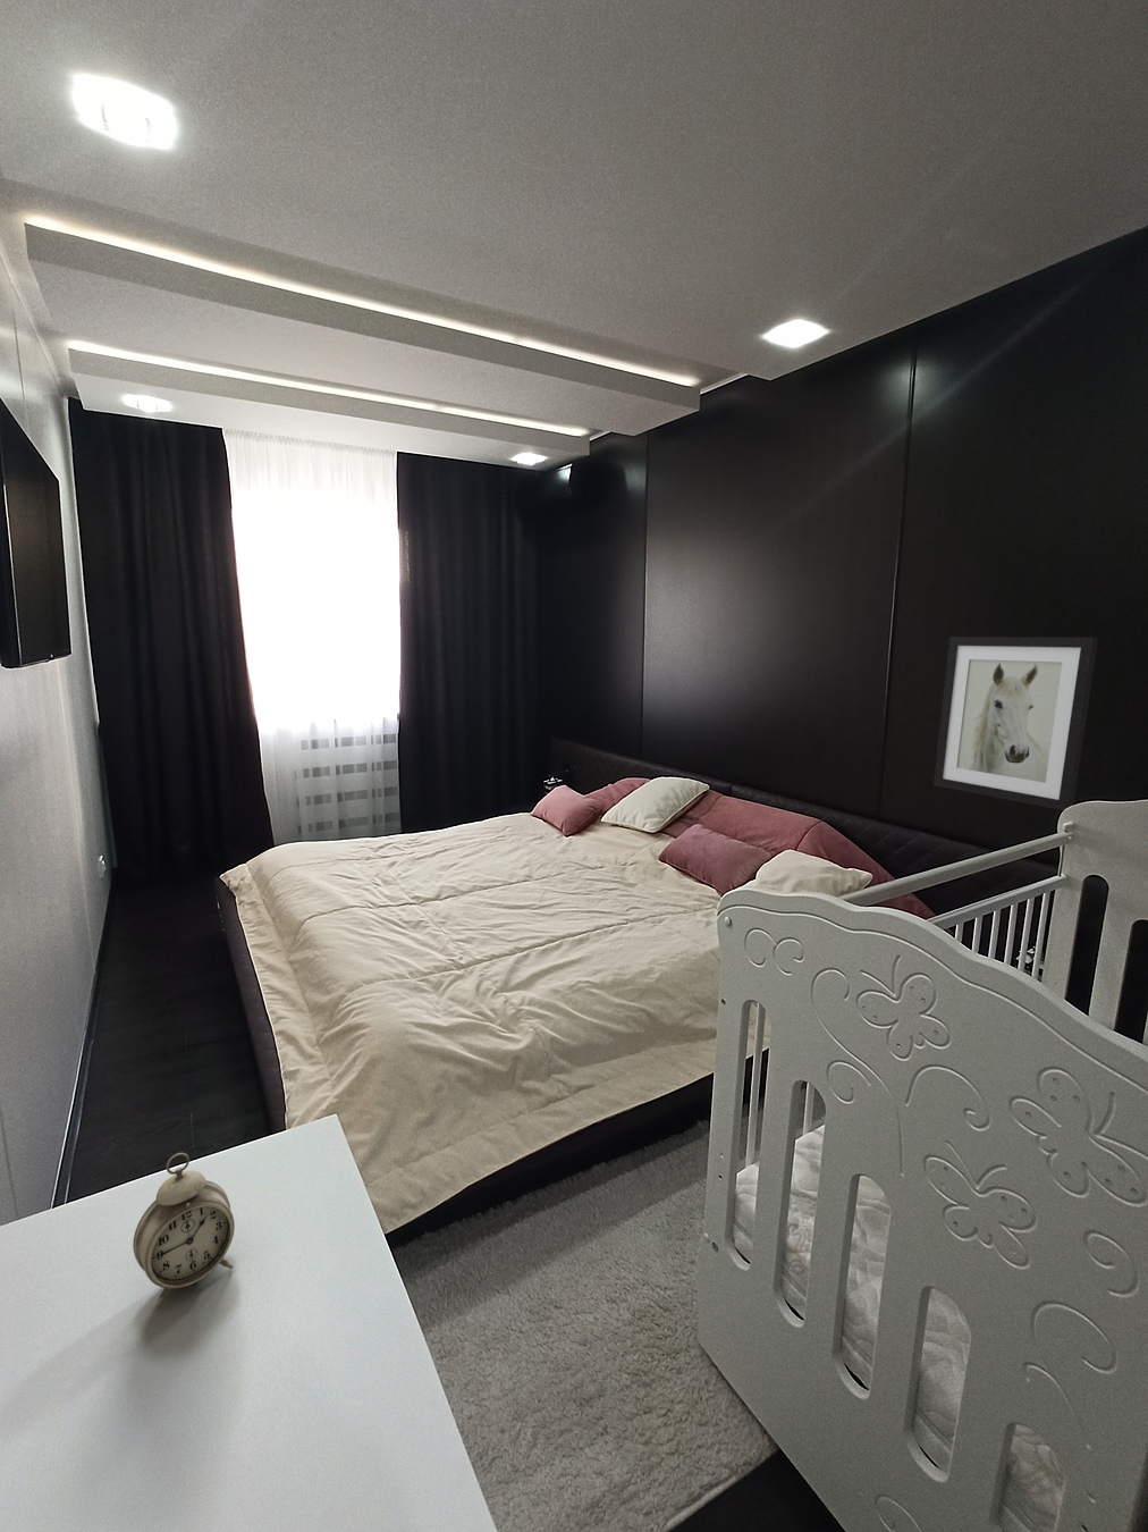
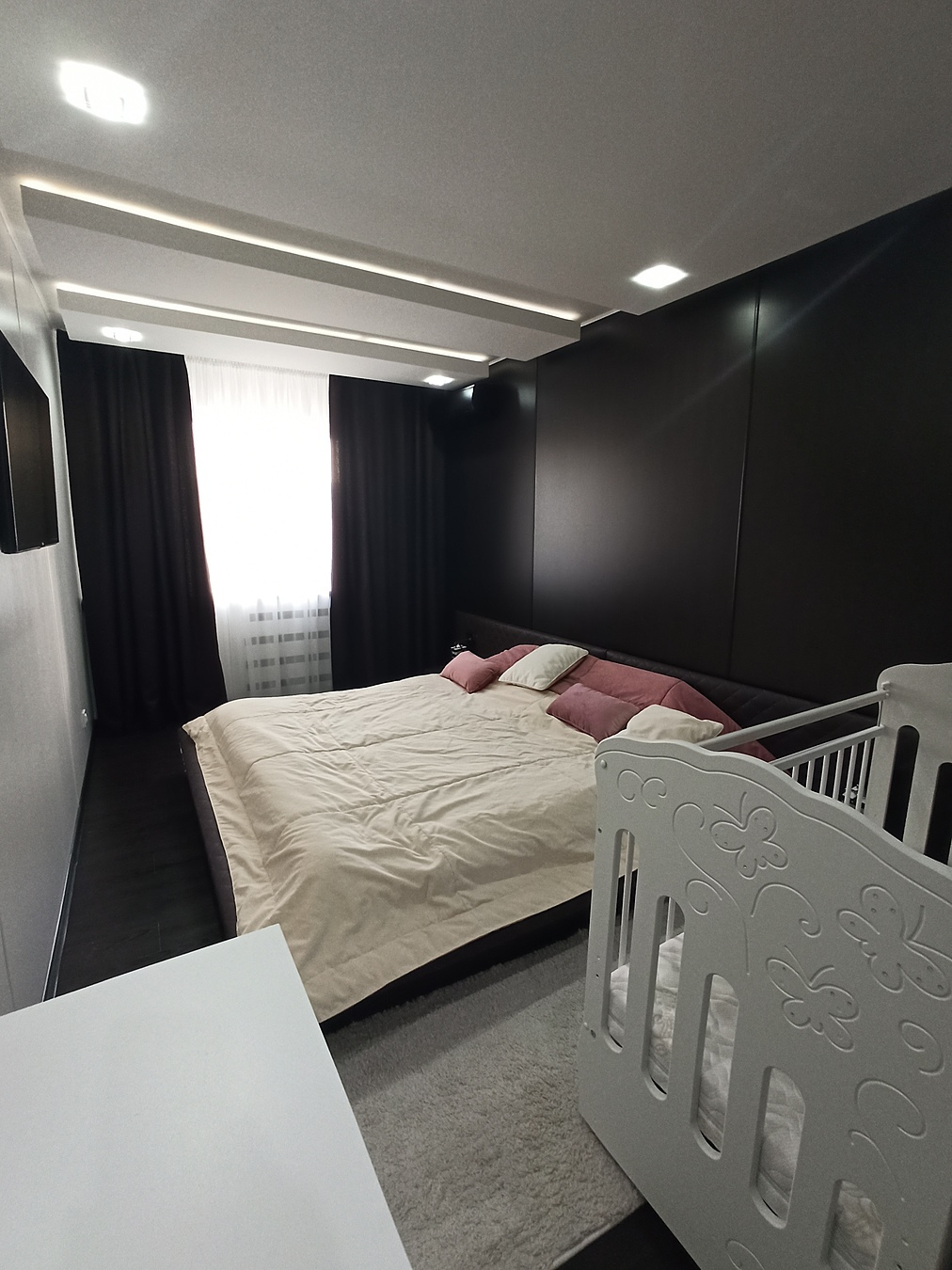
- wall art [932,636,1100,812]
- alarm clock [131,1152,236,1309]
